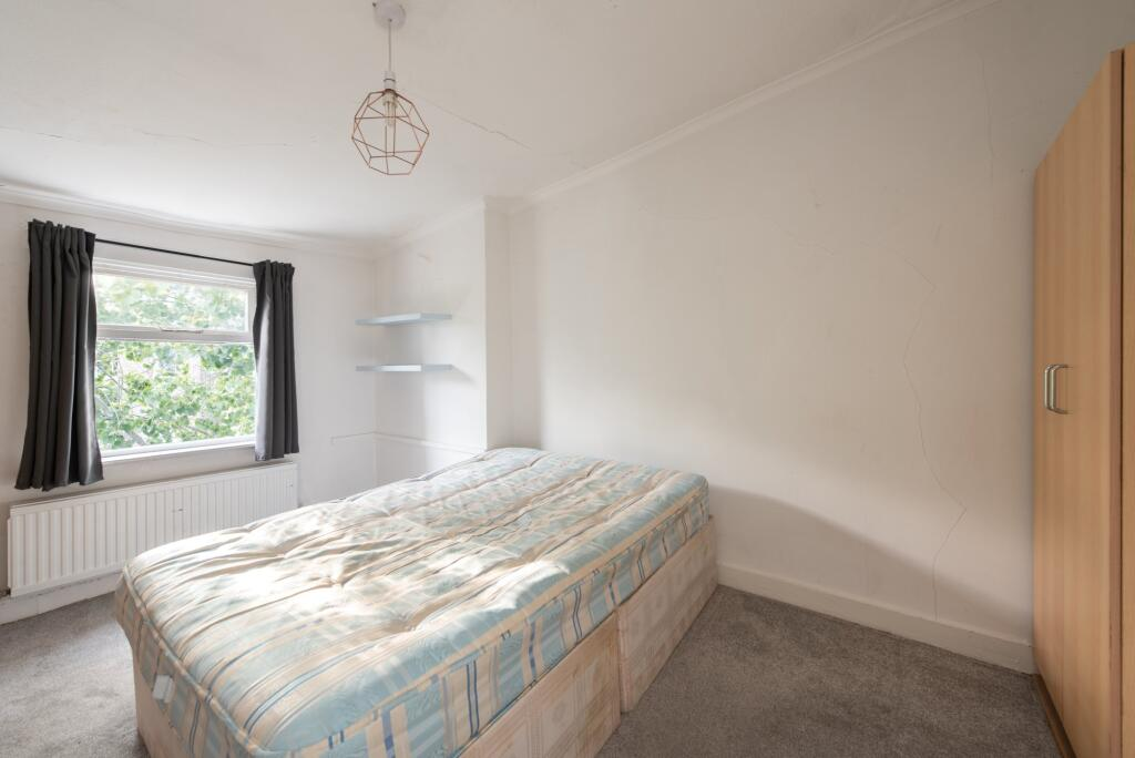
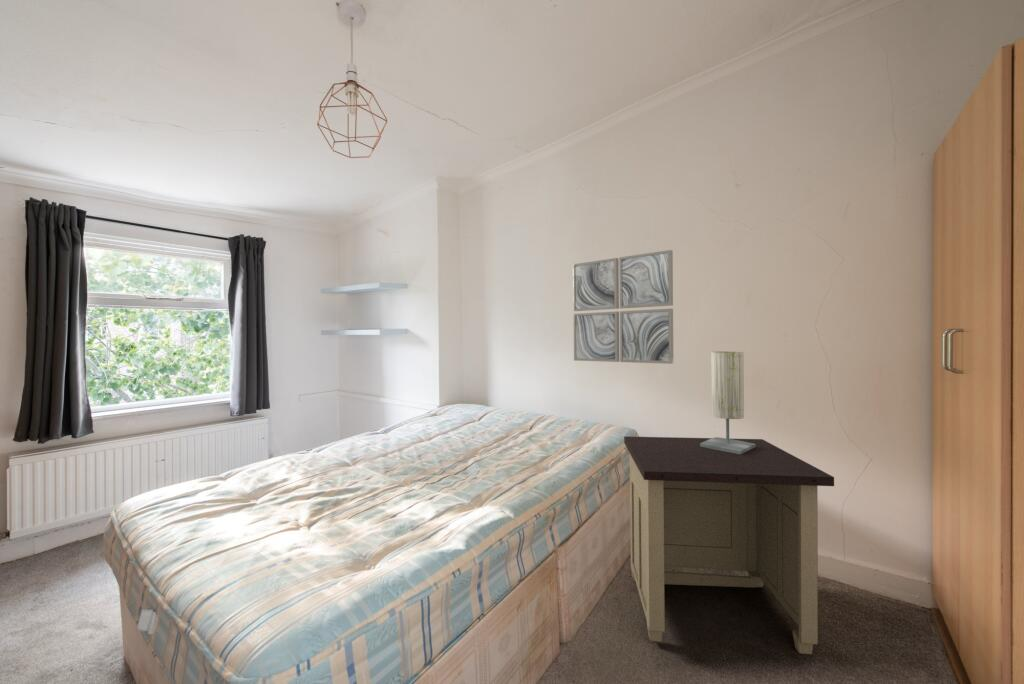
+ table lamp [700,350,756,455]
+ nightstand [623,435,835,655]
+ wall art [572,249,674,365]
